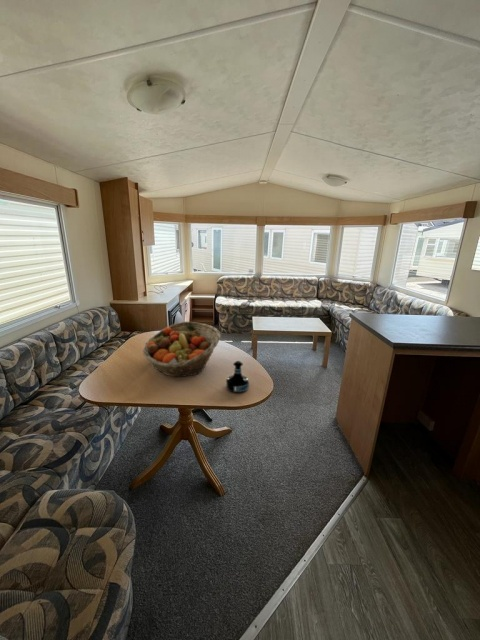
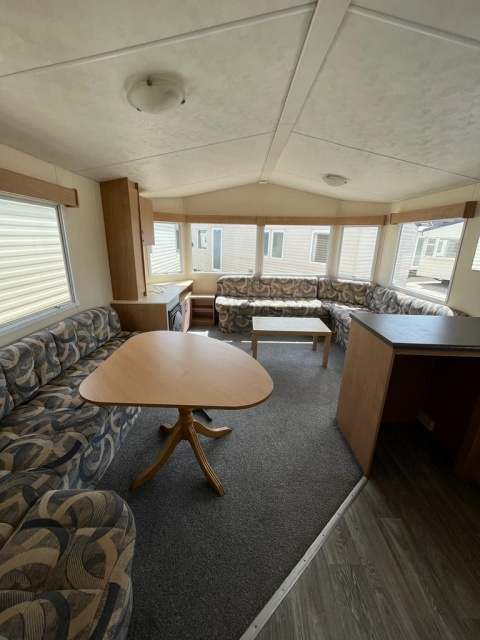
- tequila bottle [225,360,250,394]
- fruit basket [142,321,221,378]
